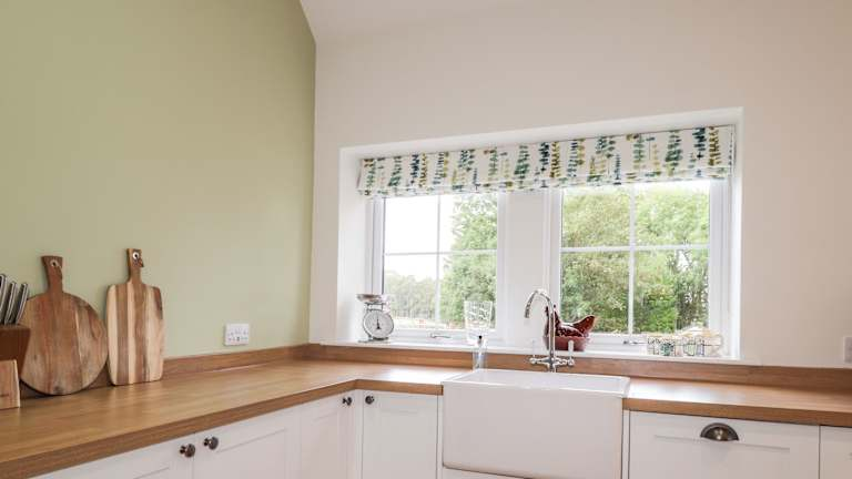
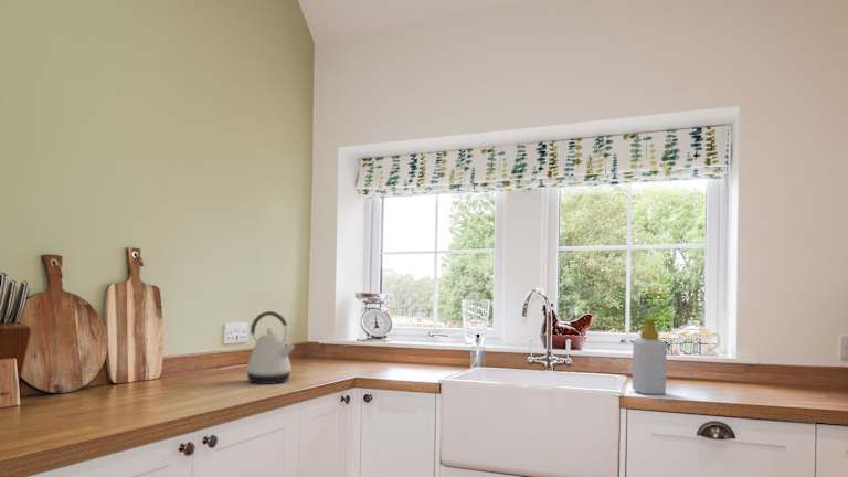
+ soap bottle [632,317,668,395]
+ kettle [245,310,296,385]
